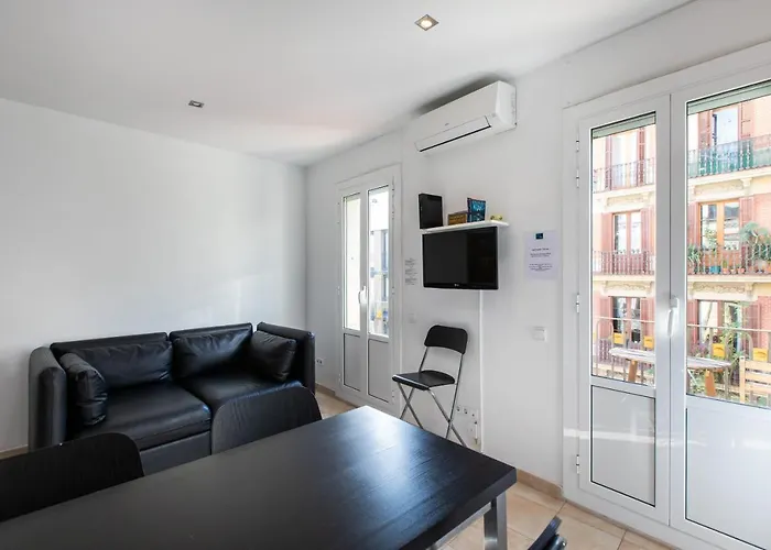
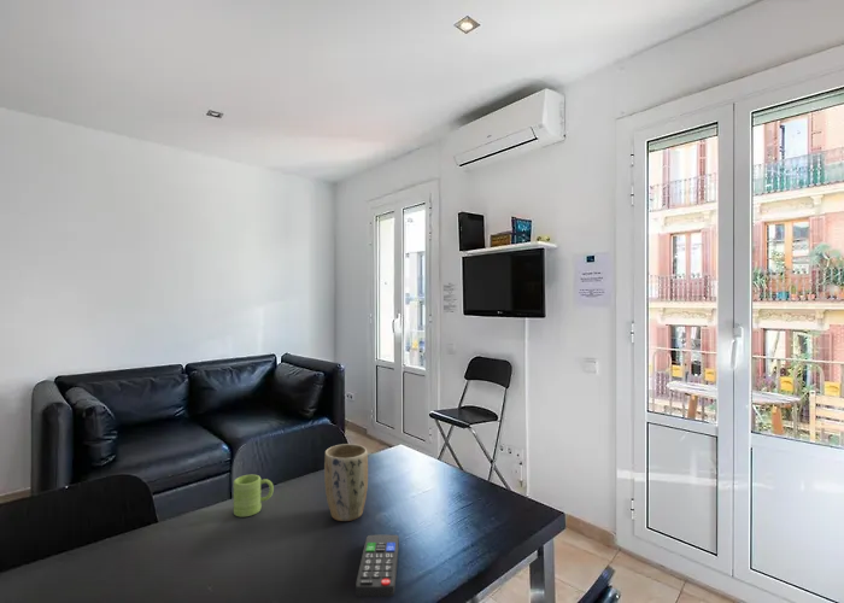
+ plant pot [323,443,369,522]
+ remote control [354,534,400,598]
+ mug [231,474,275,519]
